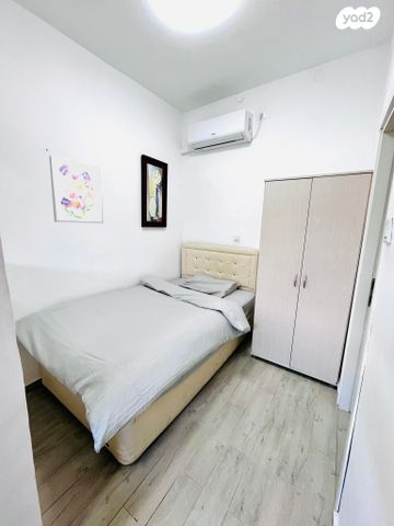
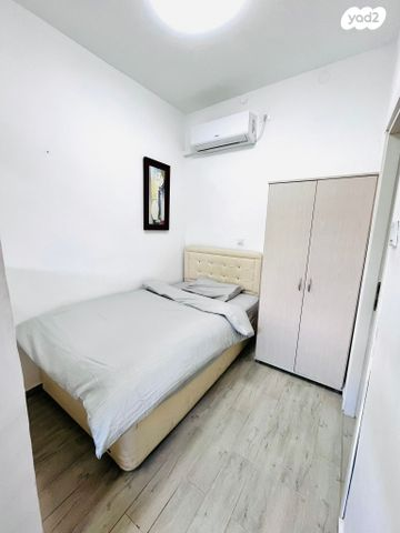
- wall art [48,155,104,225]
